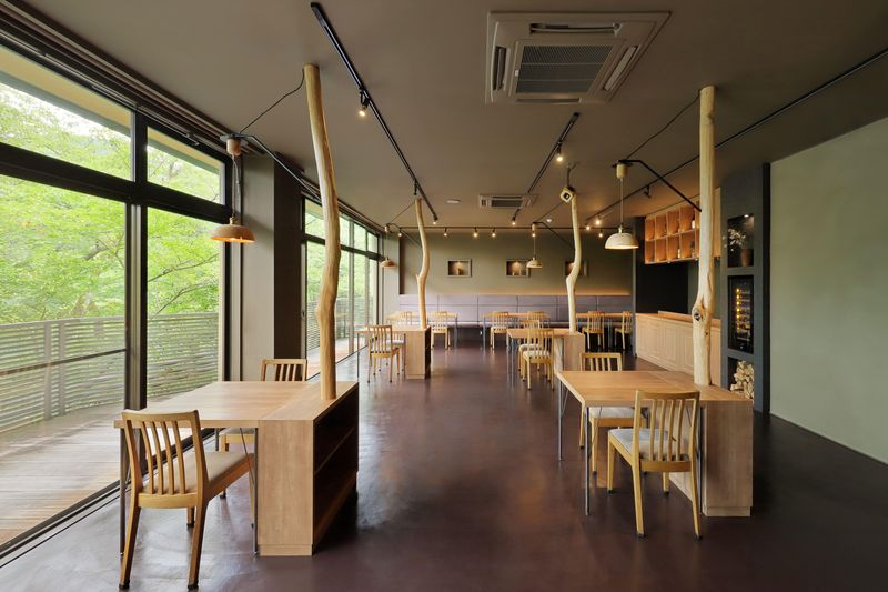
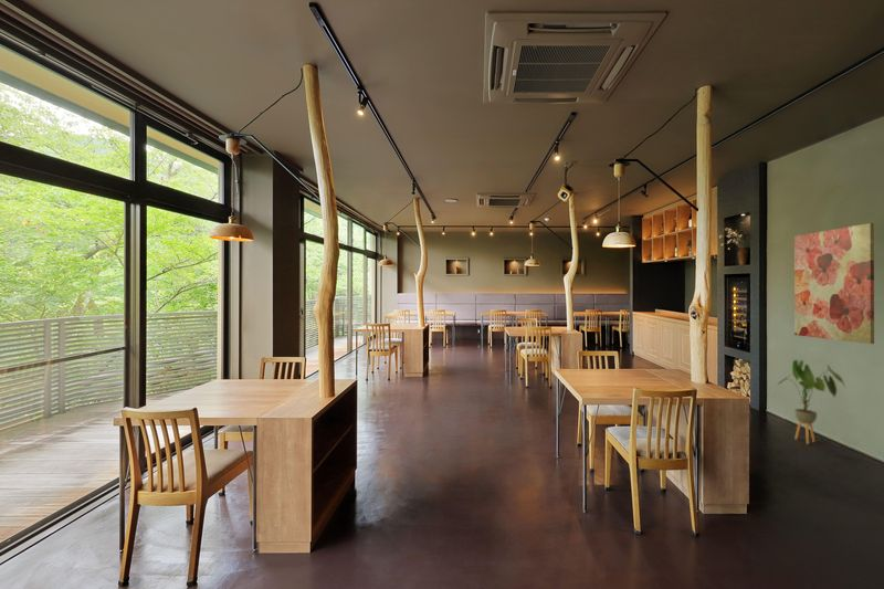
+ wall art [793,222,875,345]
+ house plant [776,359,845,445]
